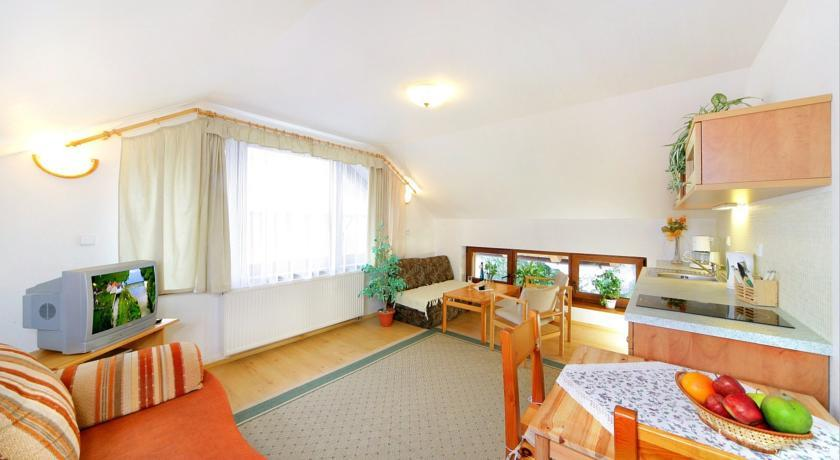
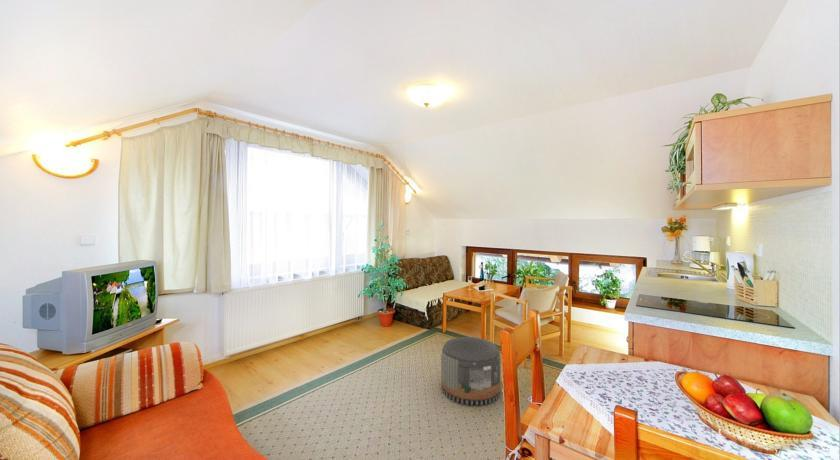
+ pouf [440,336,501,406]
